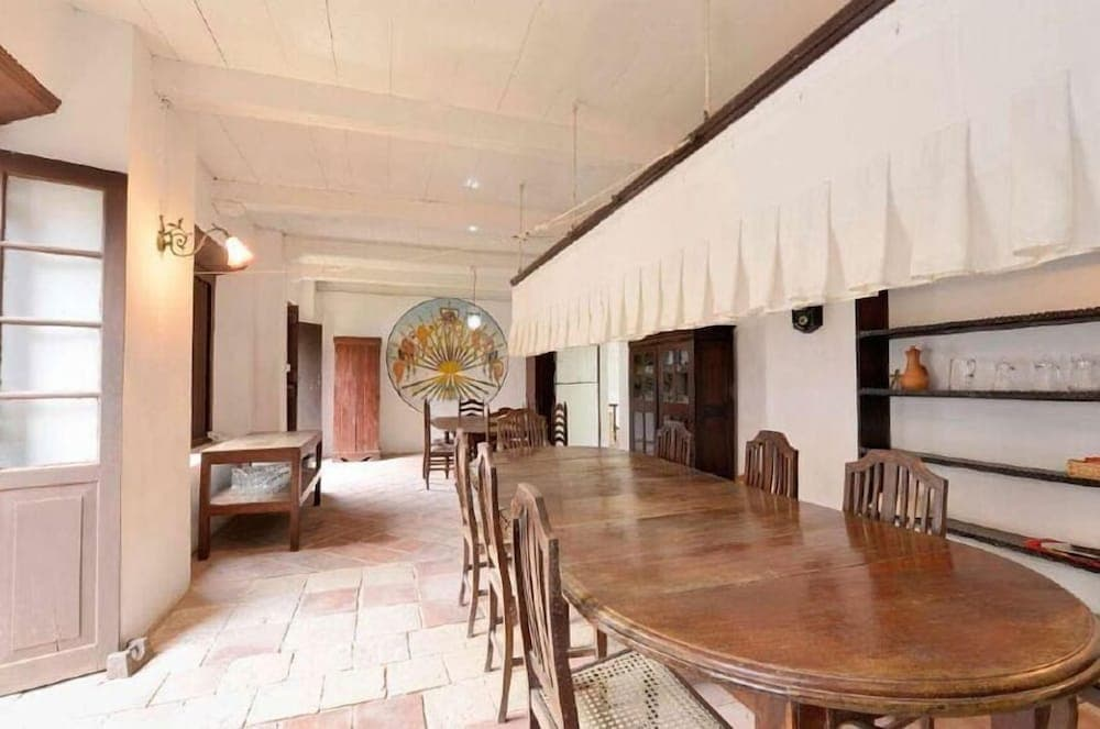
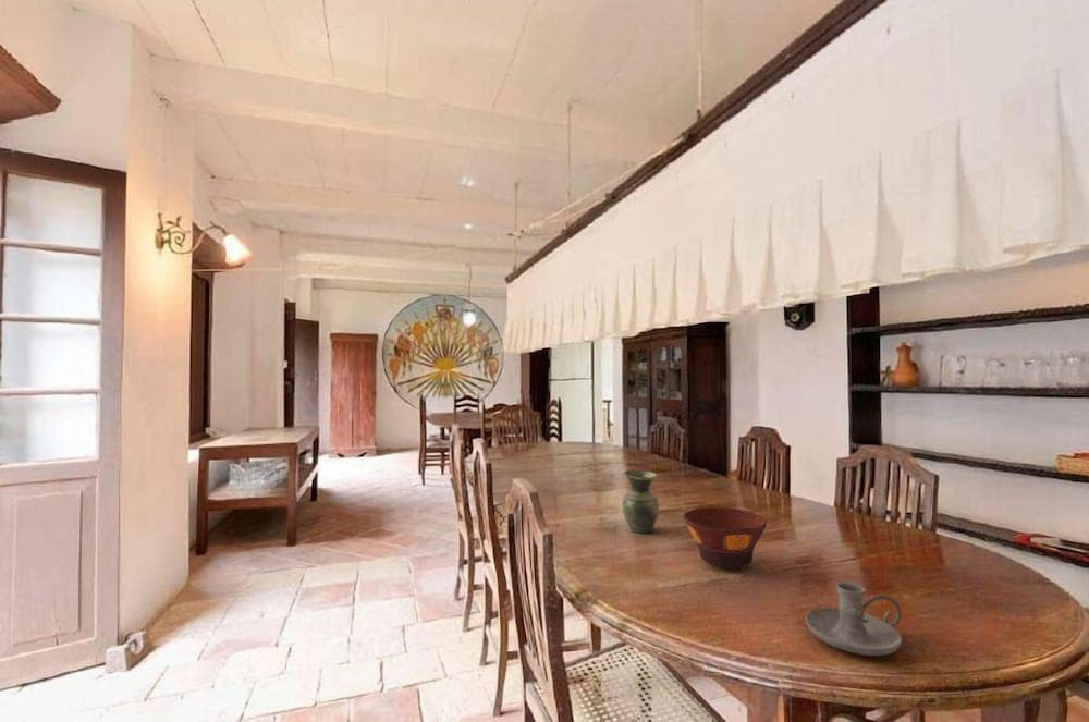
+ vase [621,469,660,535]
+ candle holder [805,580,903,657]
+ bowl [683,506,768,568]
